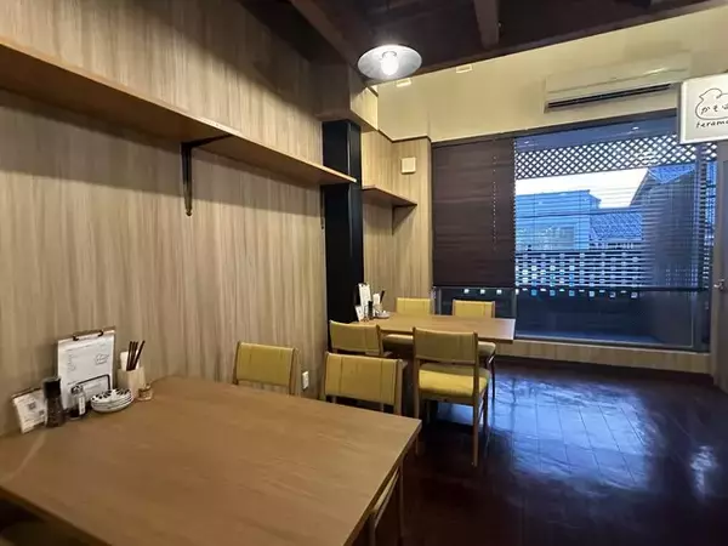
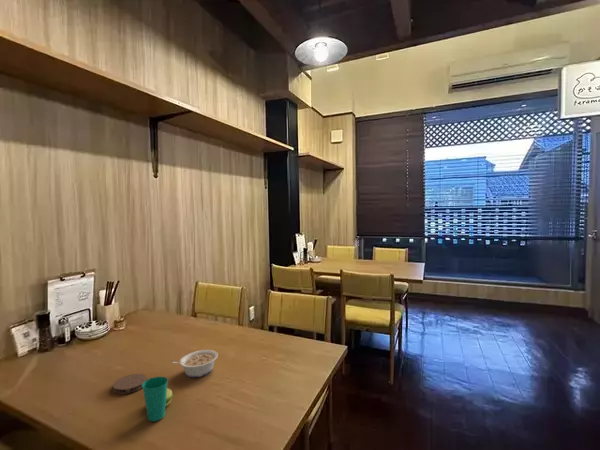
+ cup [142,376,174,422]
+ coaster [112,373,148,395]
+ legume [170,349,219,378]
